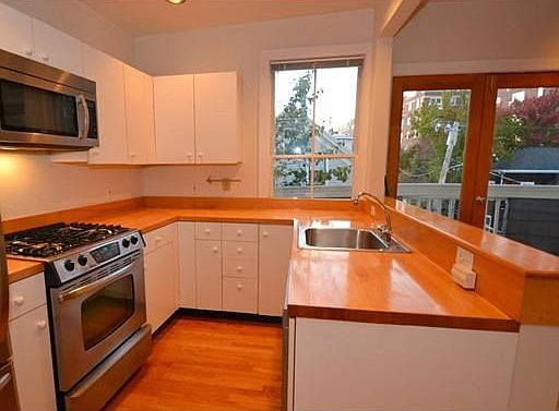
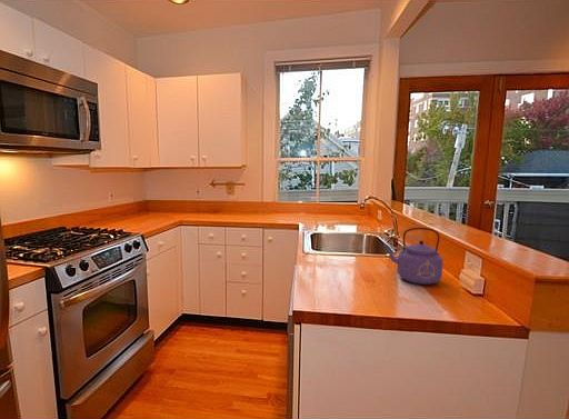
+ kettle [383,227,445,286]
